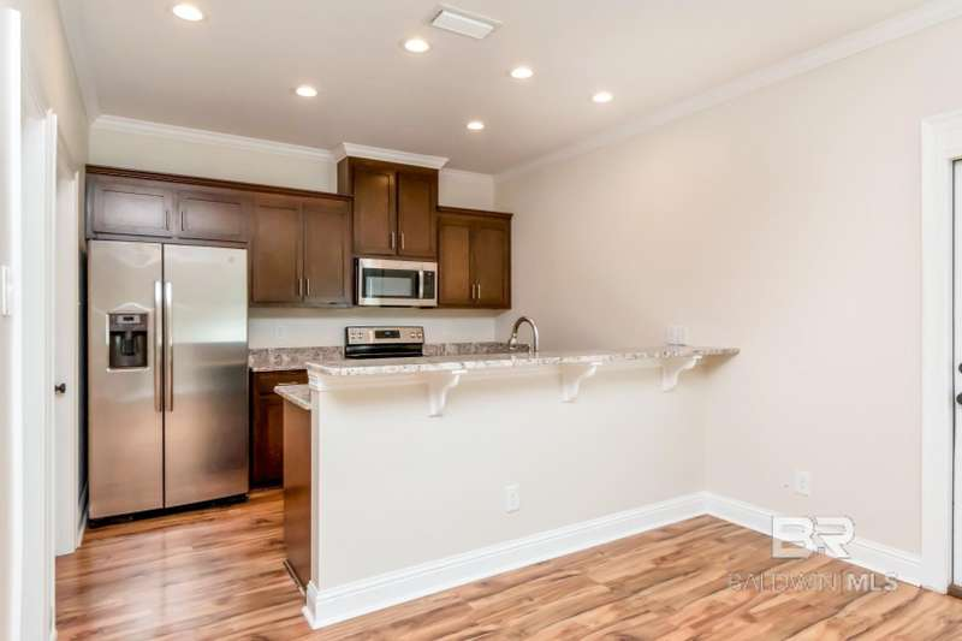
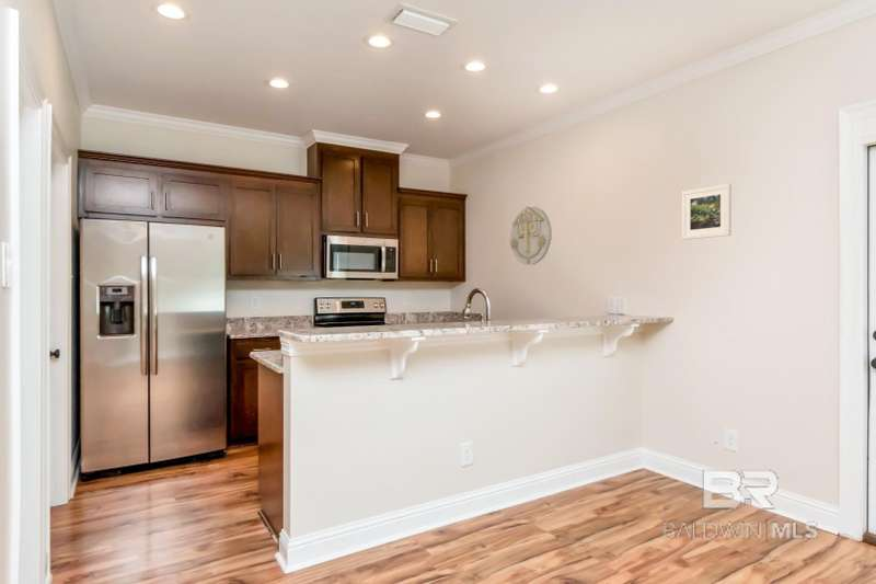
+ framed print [681,183,733,241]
+ wall decoration [508,206,553,266]
